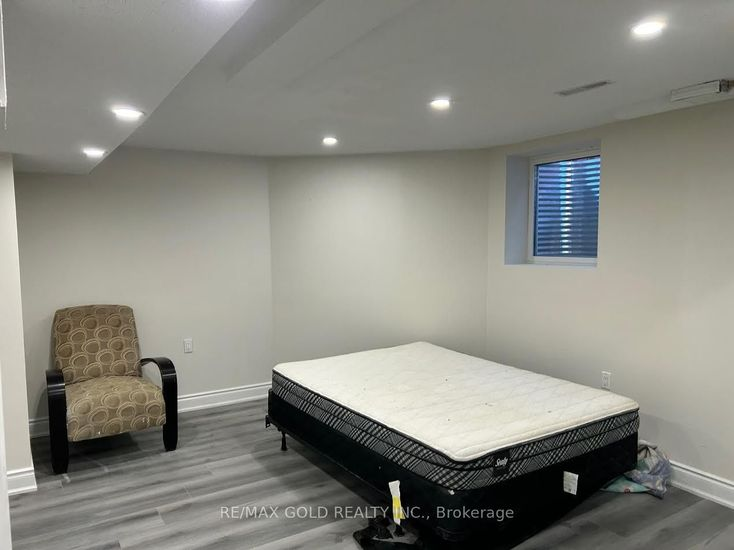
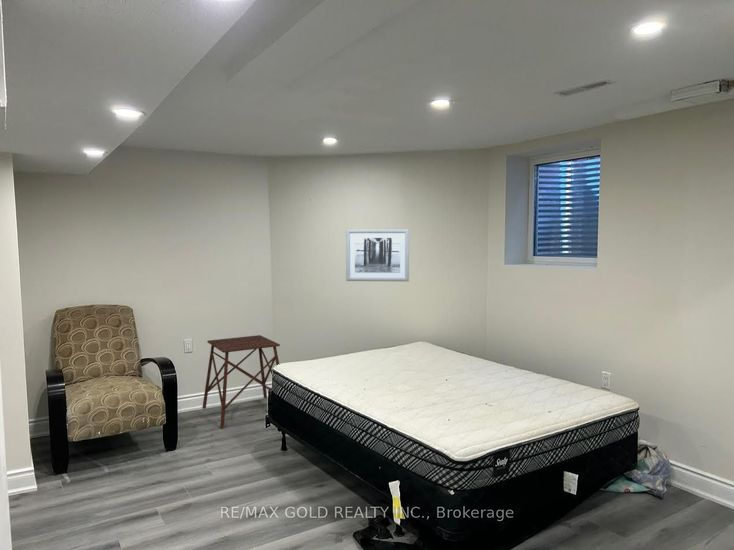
+ side table [201,334,281,430]
+ wall art [345,228,410,282]
